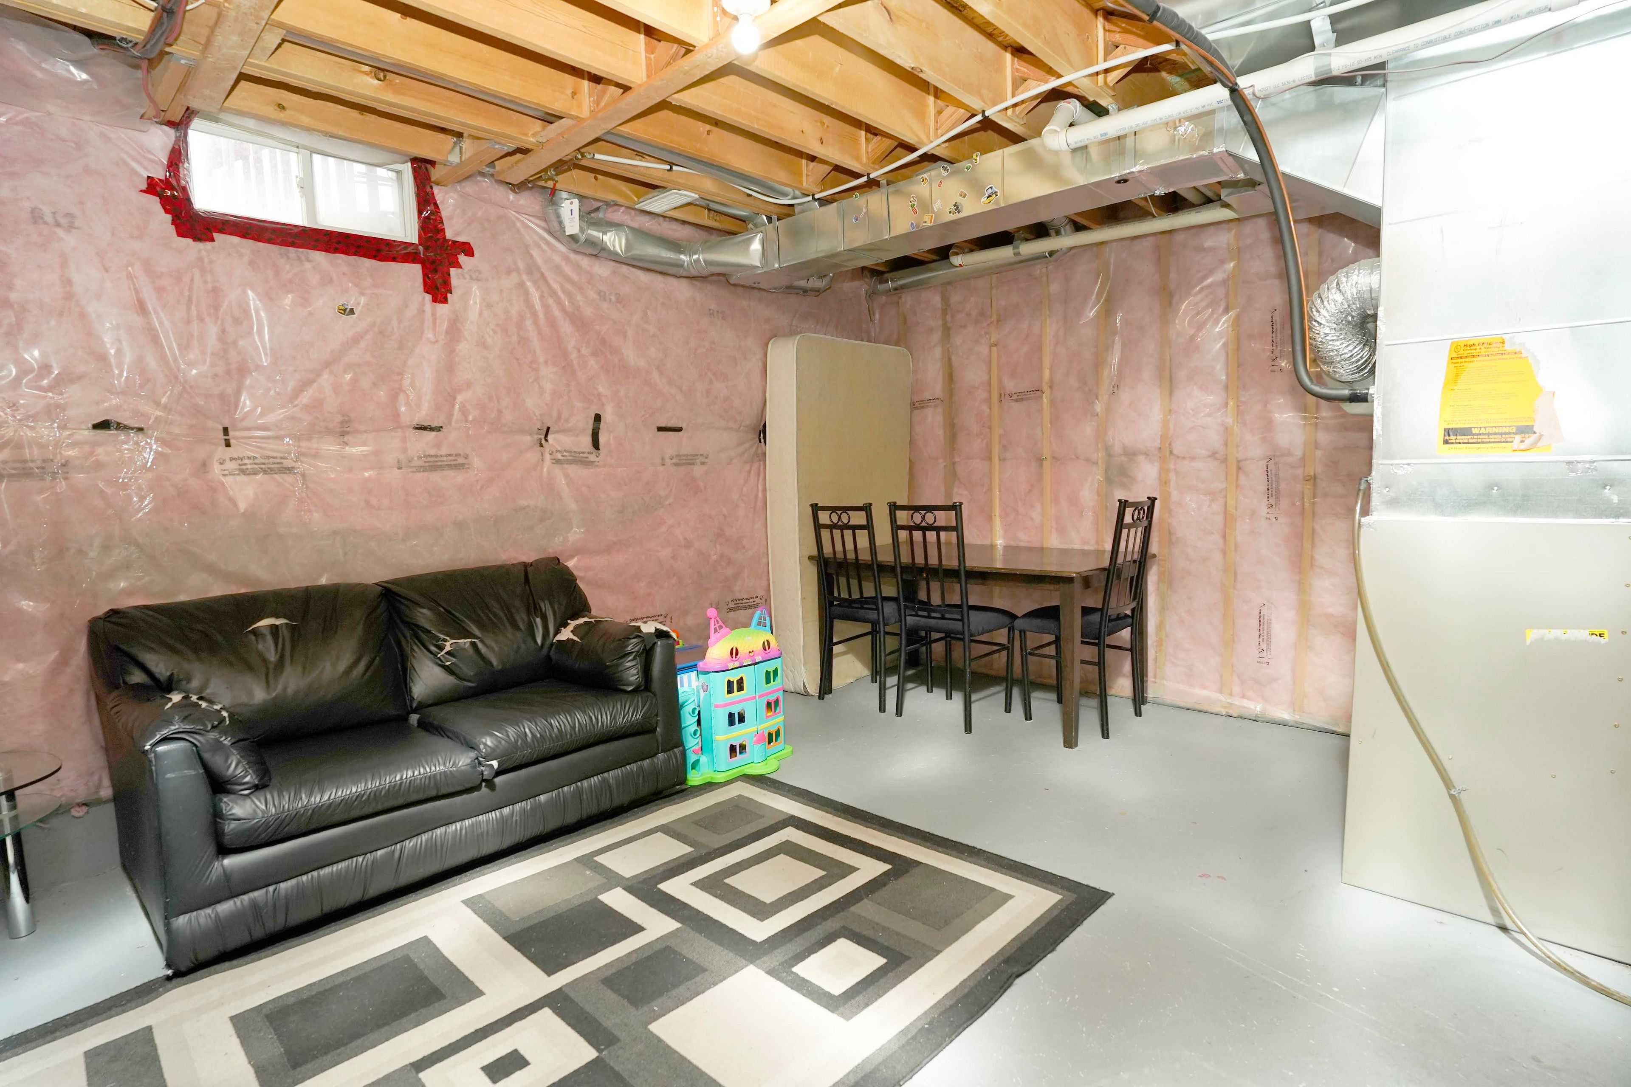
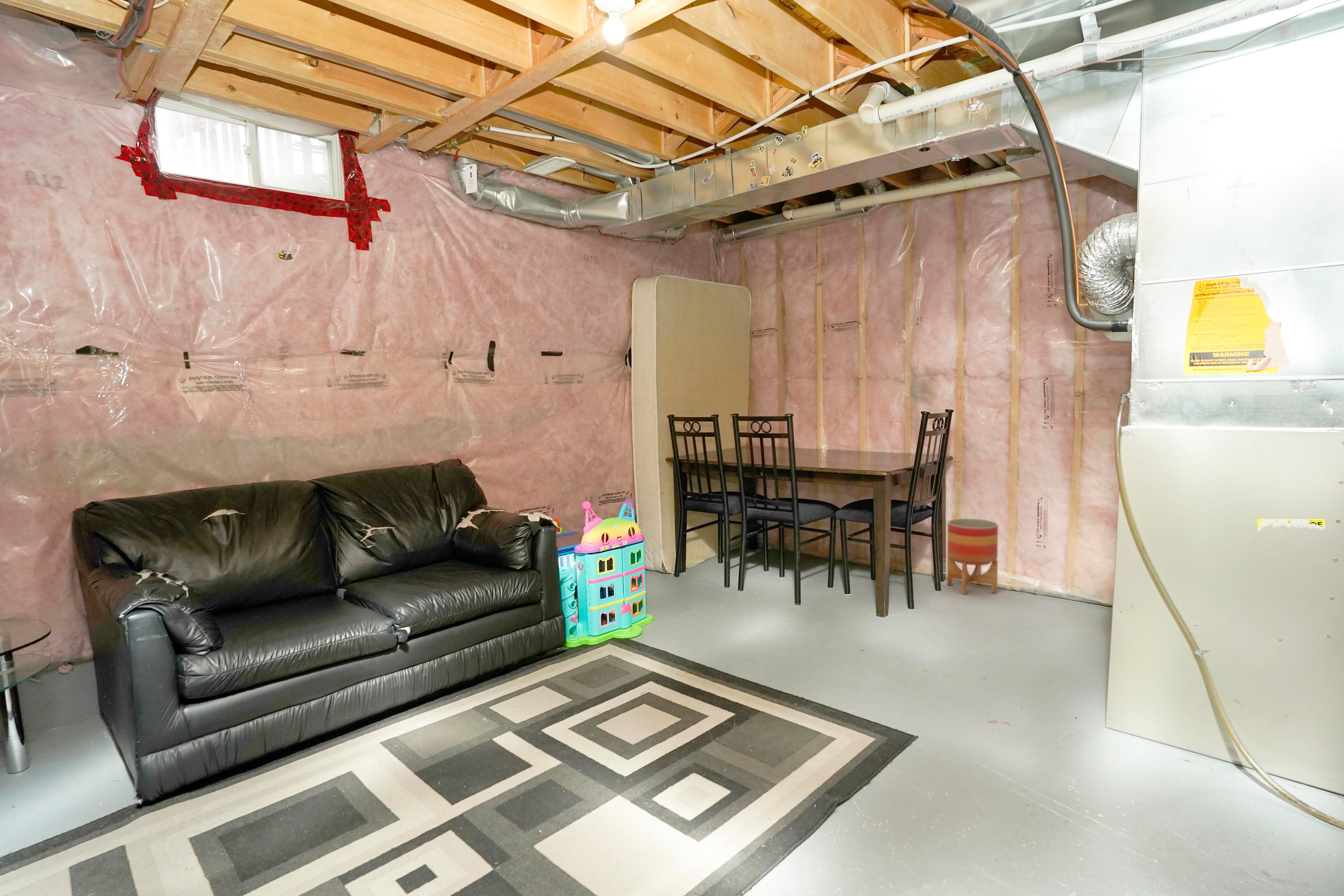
+ planter [947,518,998,595]
